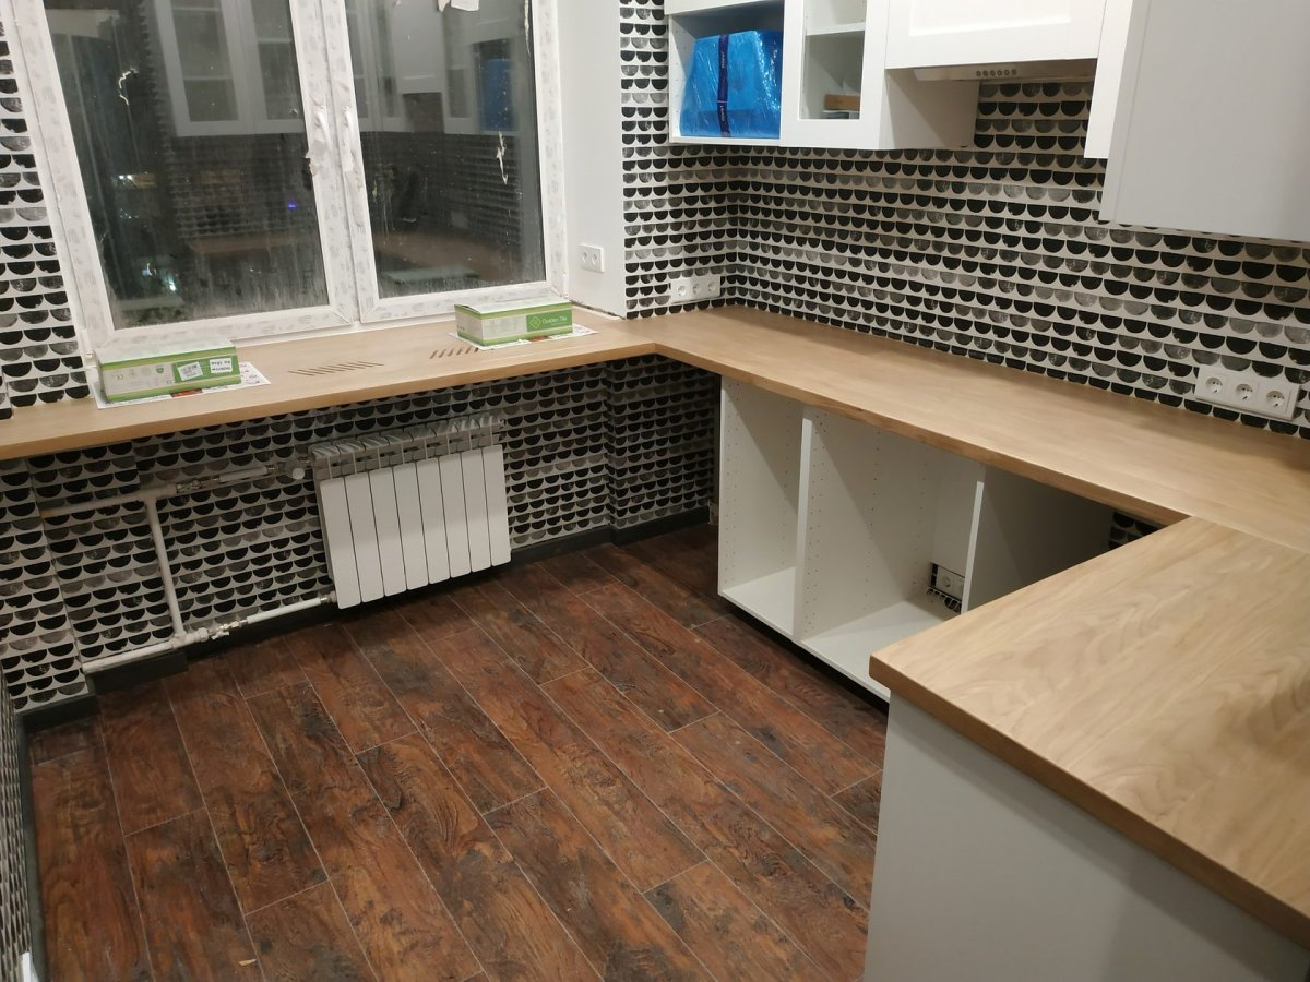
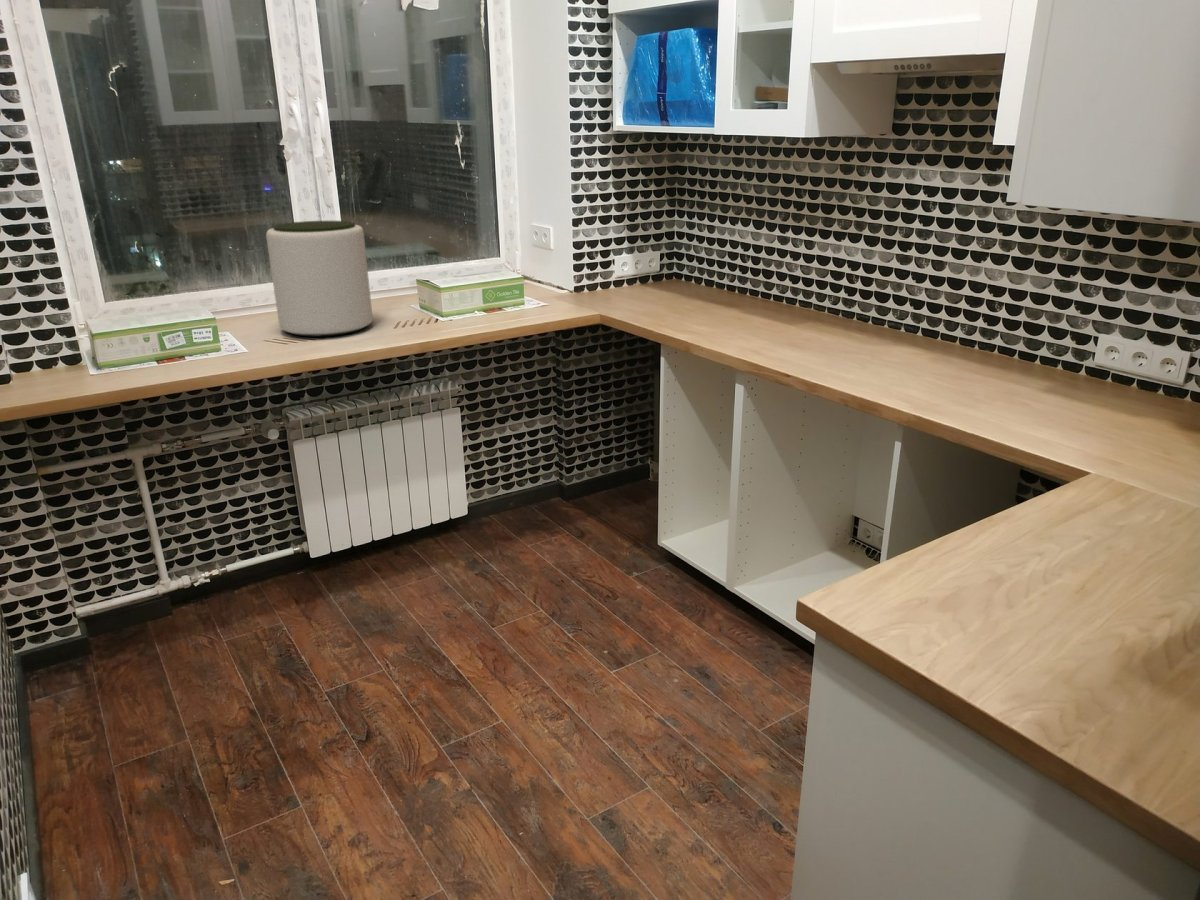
+ plant pot [265,220,373,338]
